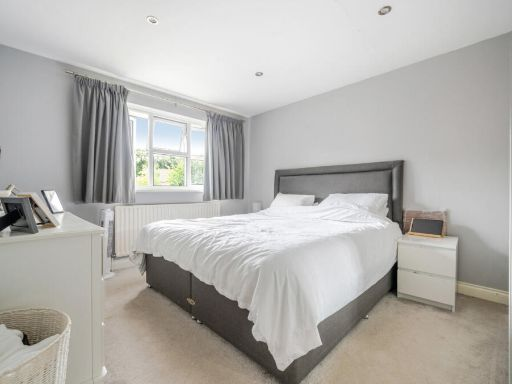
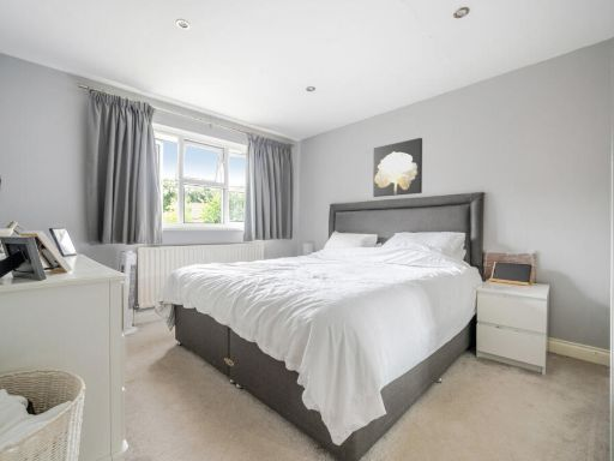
+ wall art [372,137,423,198]
